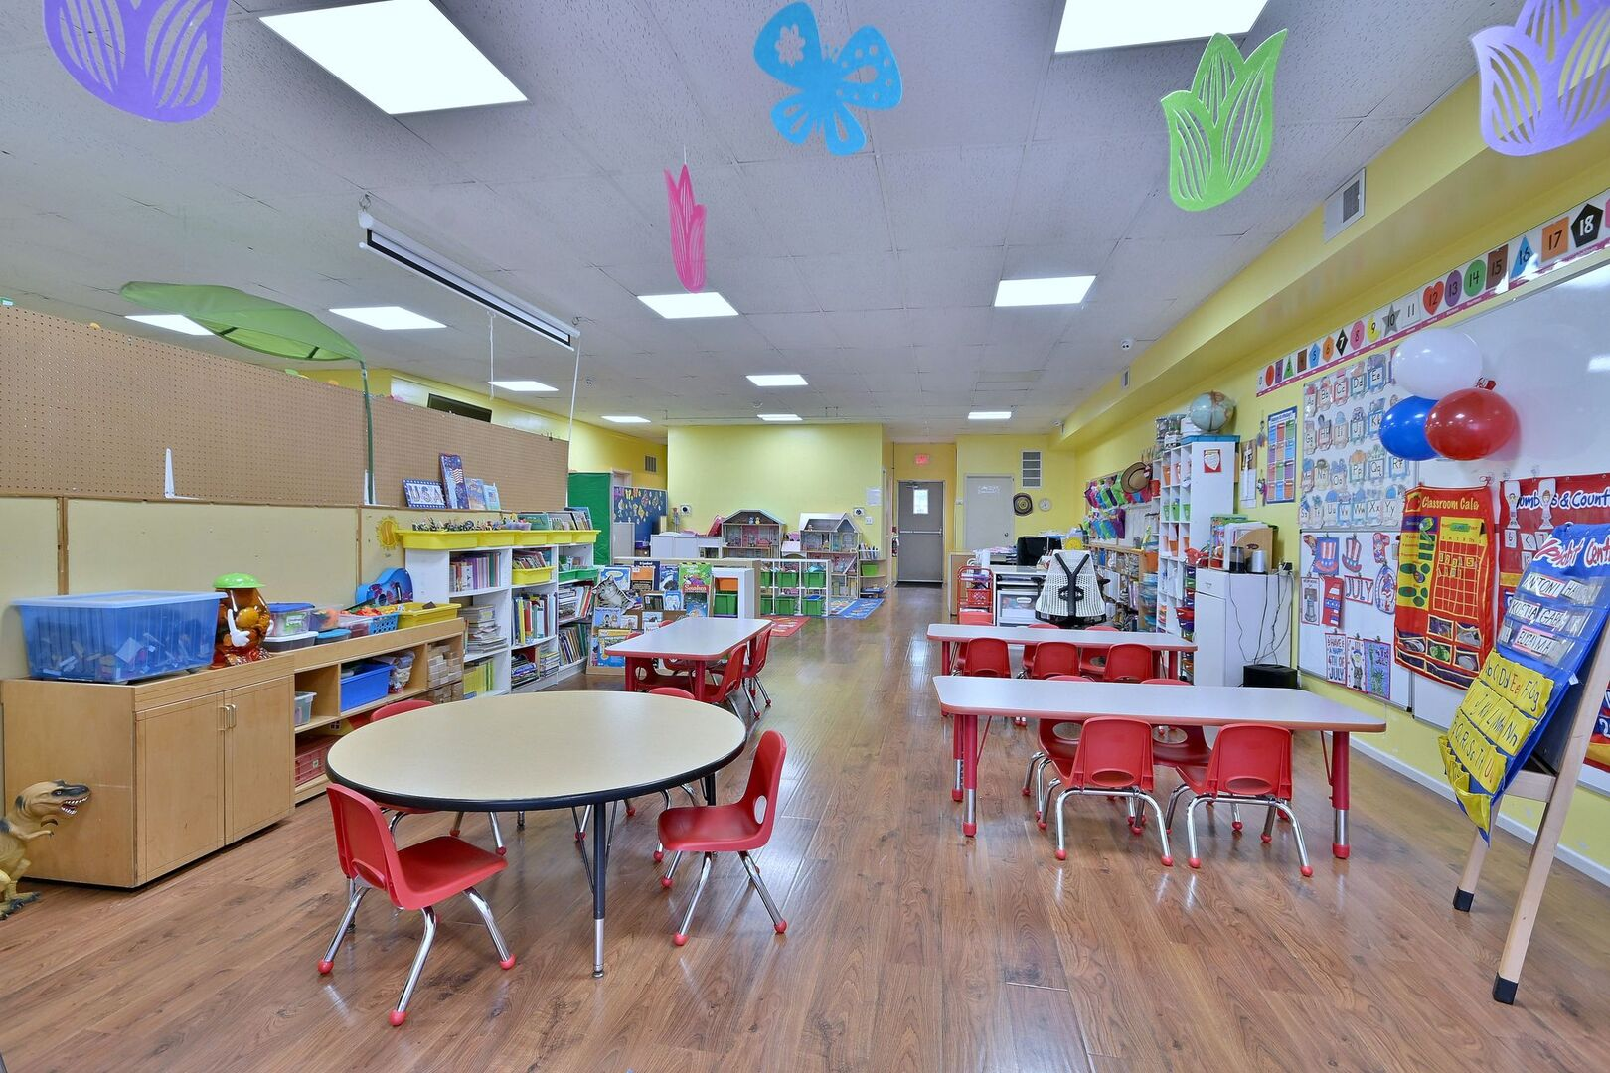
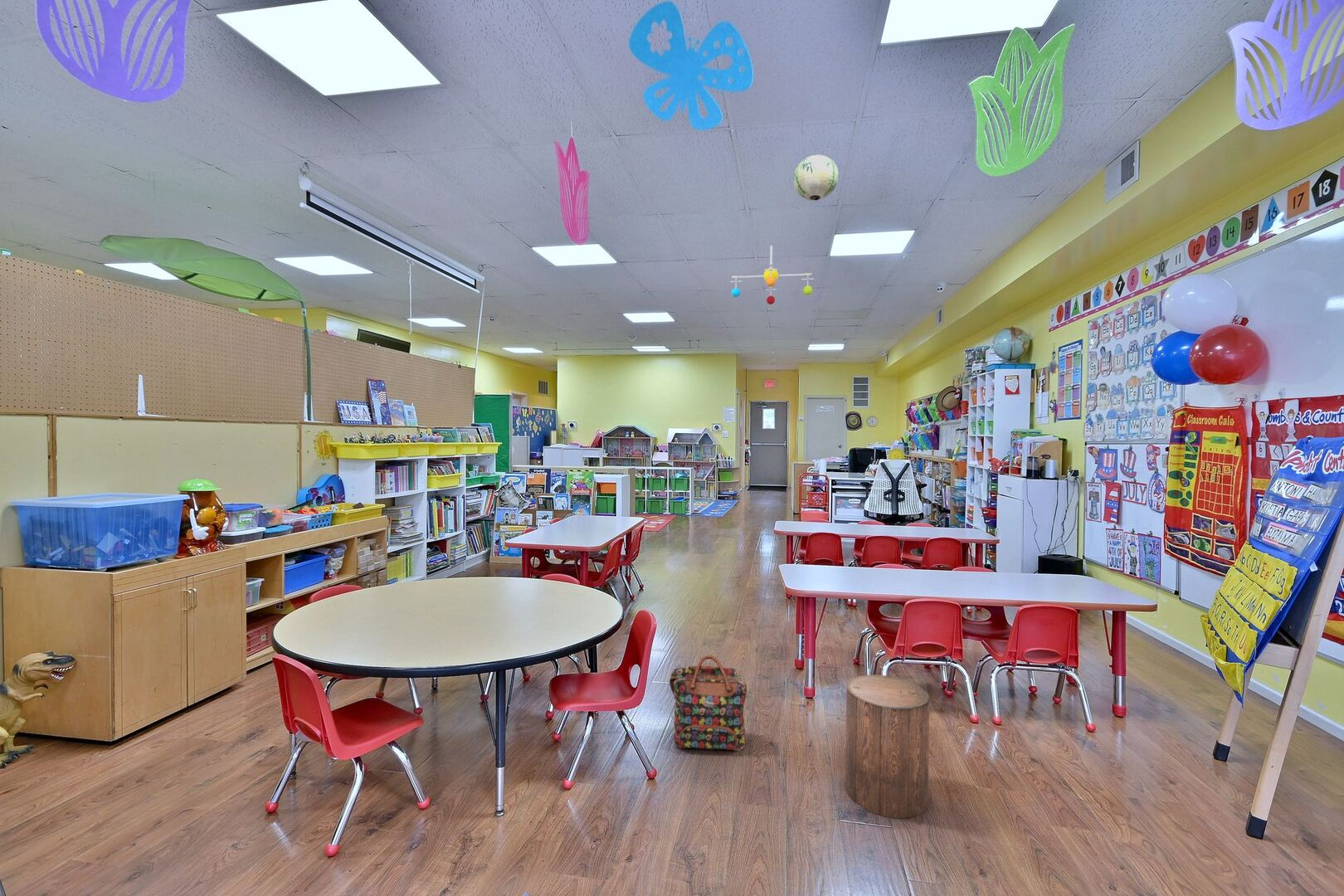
+ stool [845,674,931,820]
+ paper lantern [792,154,839,202]
+ mobile [729,245,815,305]
+ backpack [669,655,747,752]
